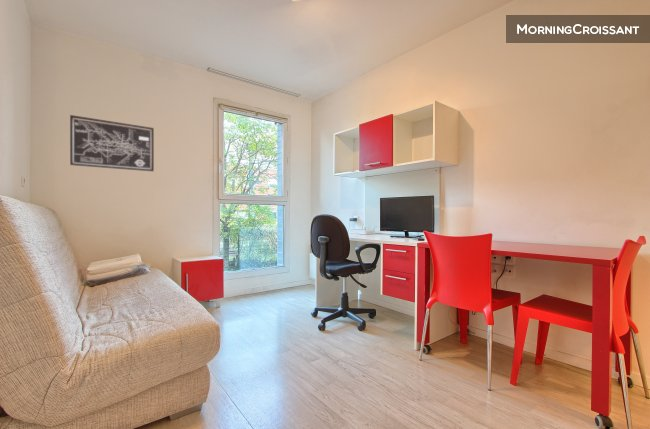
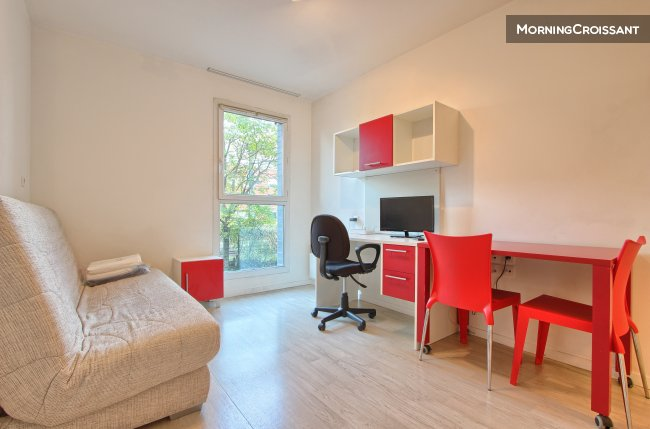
- wall art [69,114,155,172]
